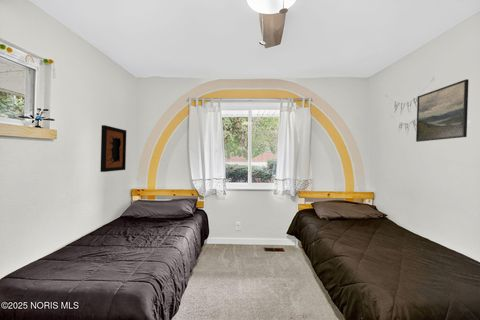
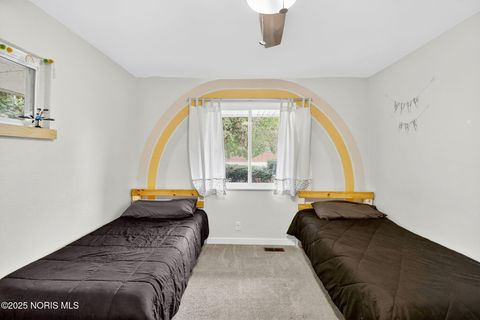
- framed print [415,78,469,143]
- wall decoration [99,124,127,173]
